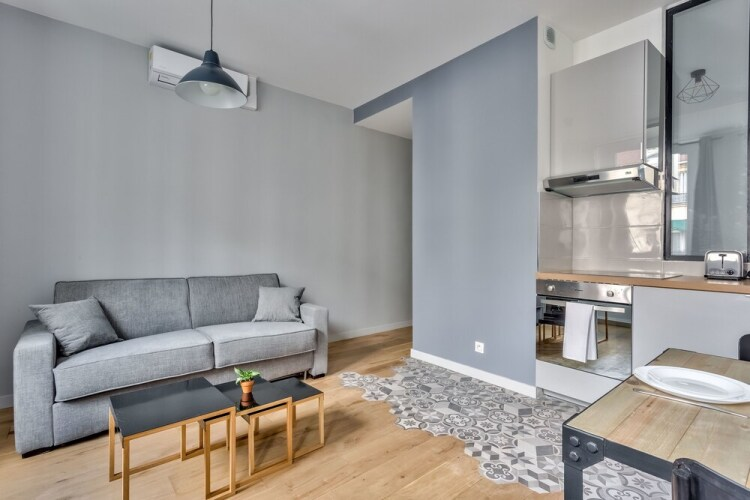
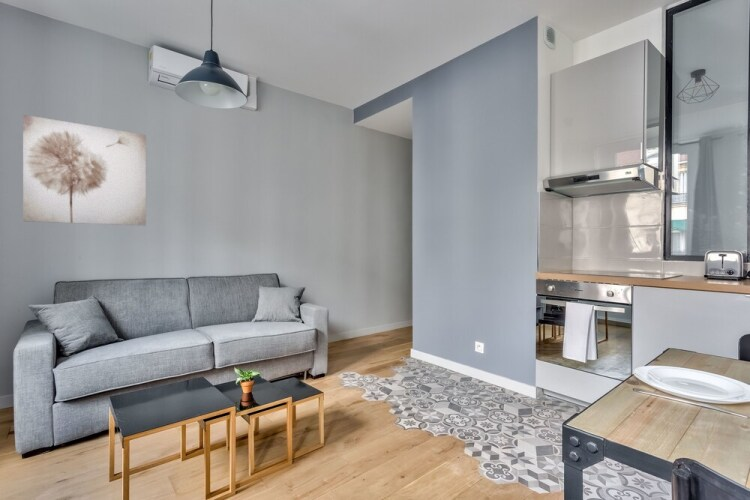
+ wall art [22,114,147,226]
